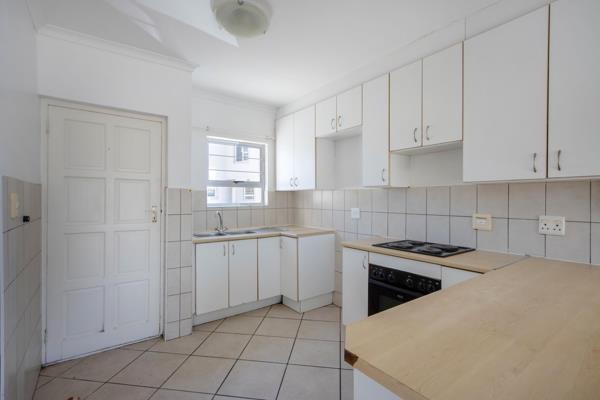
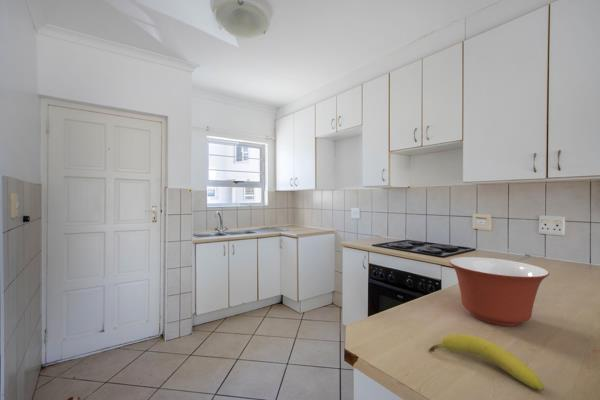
+ mixing bowl [448,256,550,327]
+ fruit [428,333,545,392]
